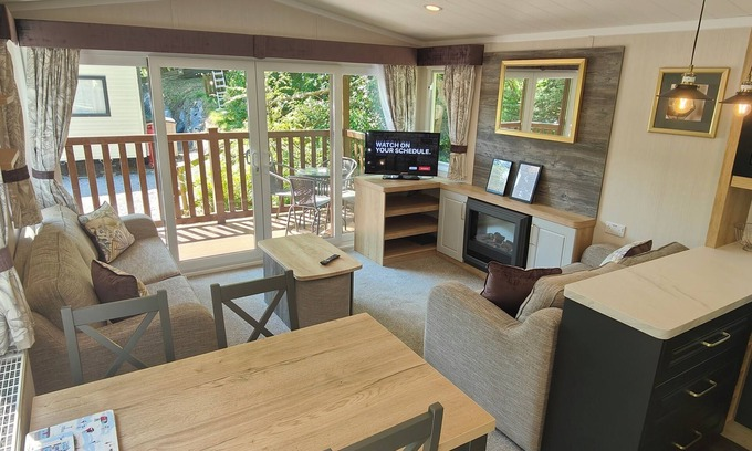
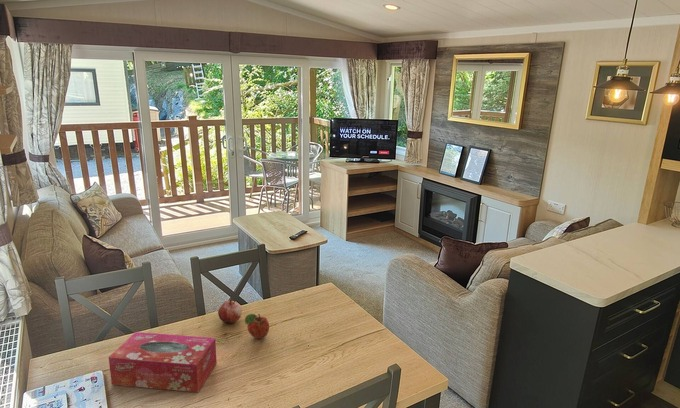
+ fruit [244,313,270,340]
+ tissue box [108,331,218,393]
+ fruit [217,298,243,324]
